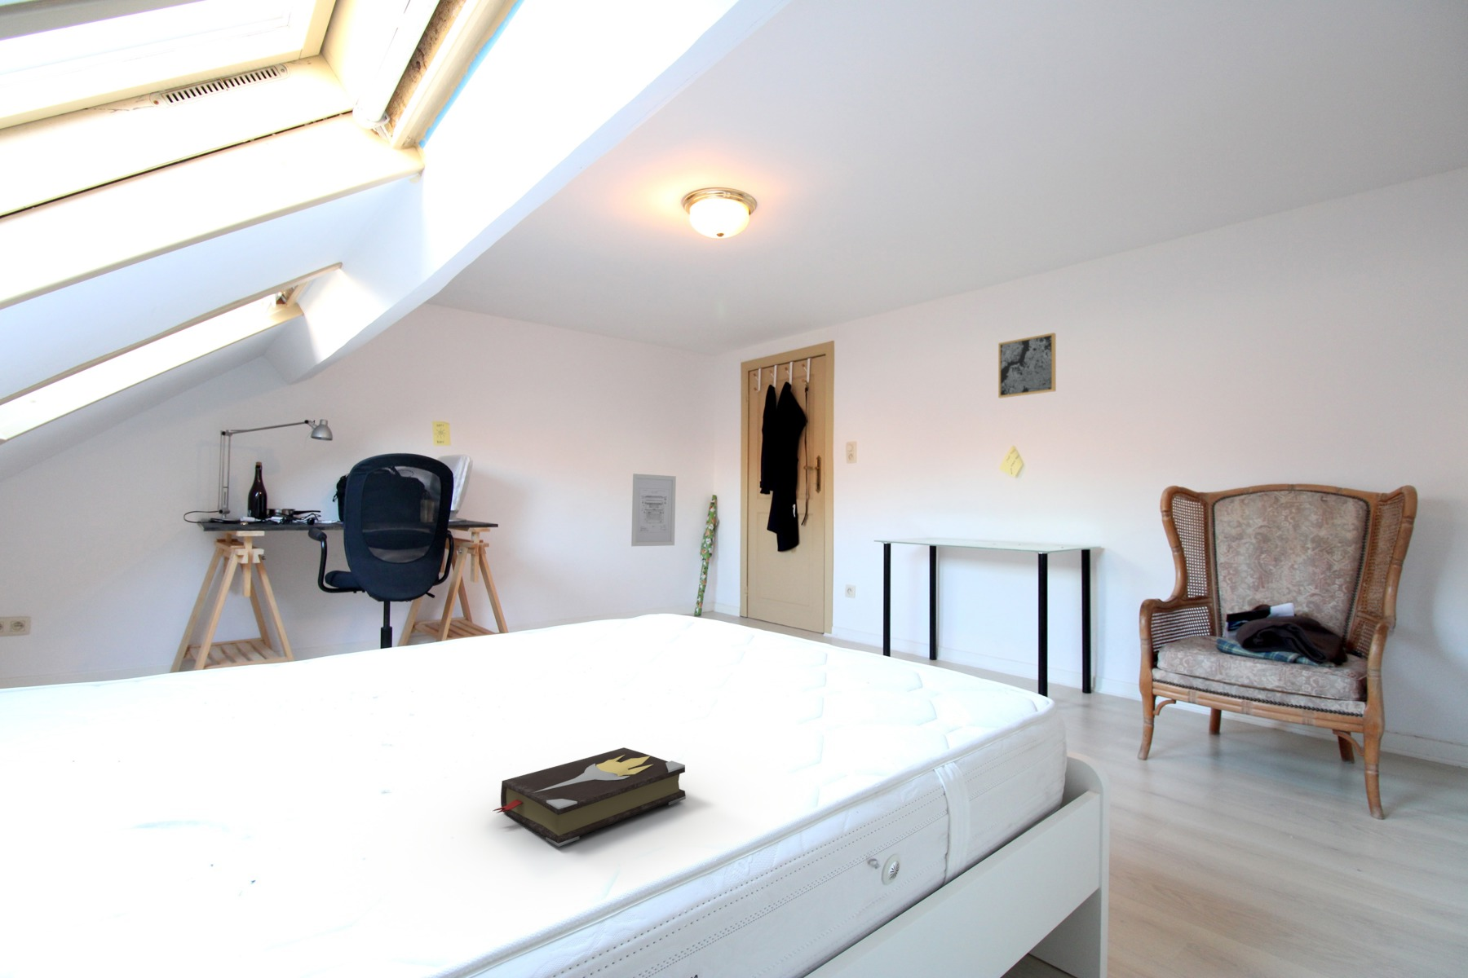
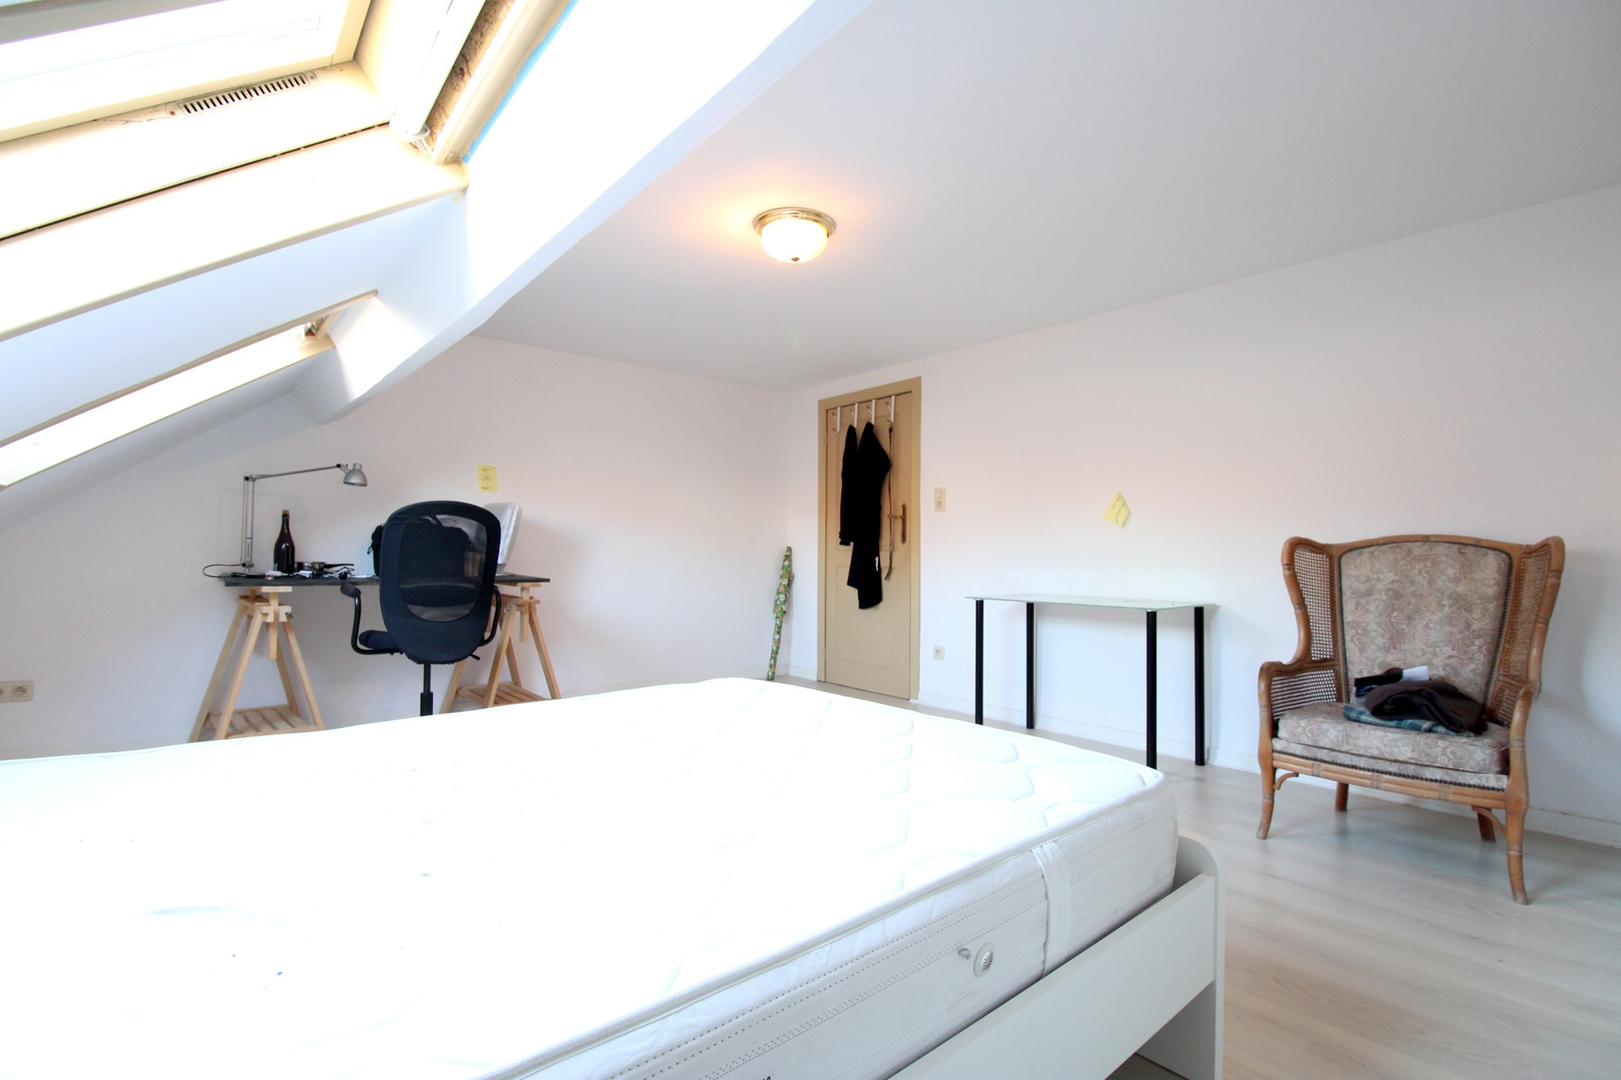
- wall art [630,473,677,547]
- wall art [997,332,1057,398]
- hardback book [493,747,687,848]
